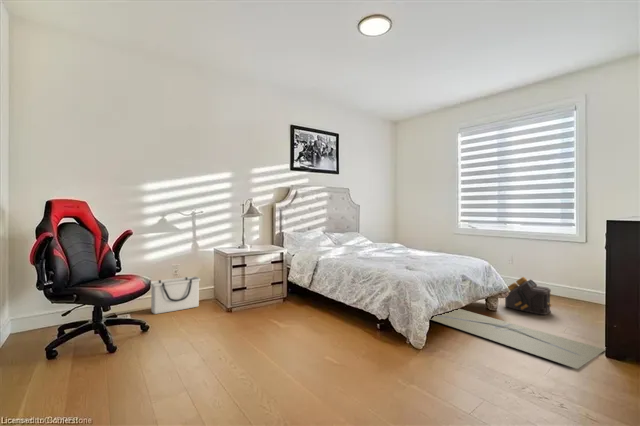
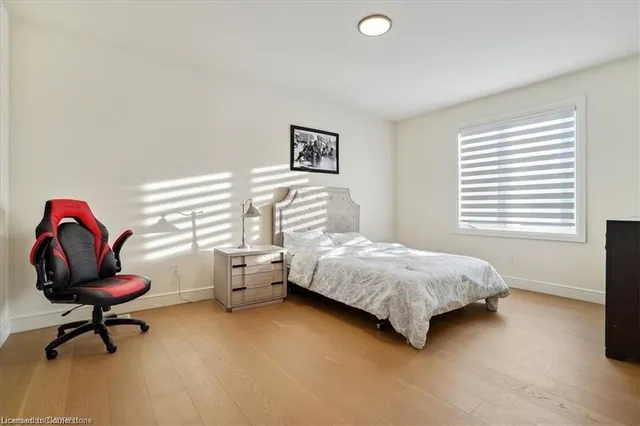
- yoga mat [430,308,607,370]
- storage bin [150,276,201,315]
- backpack [504,276,553,316]
